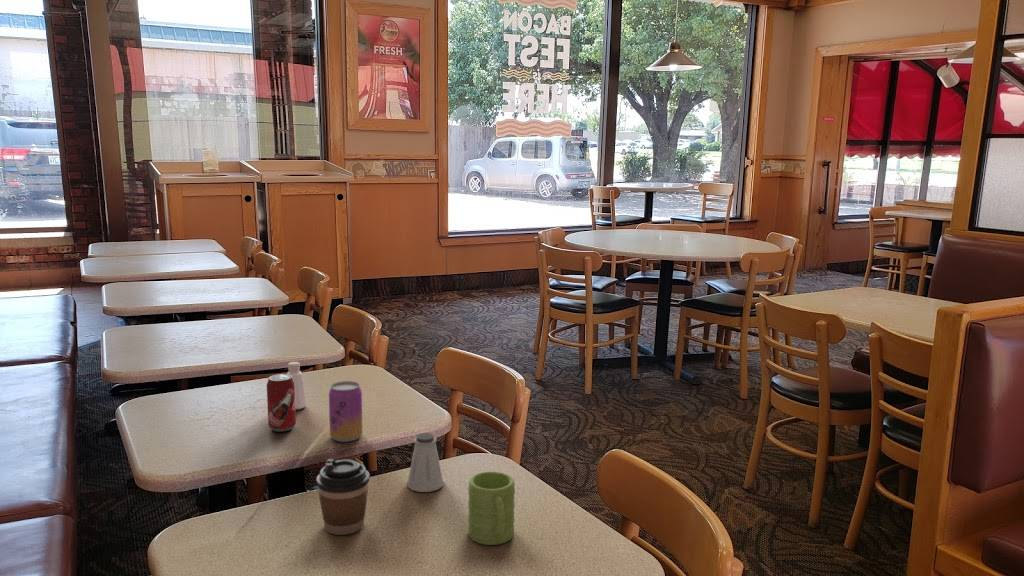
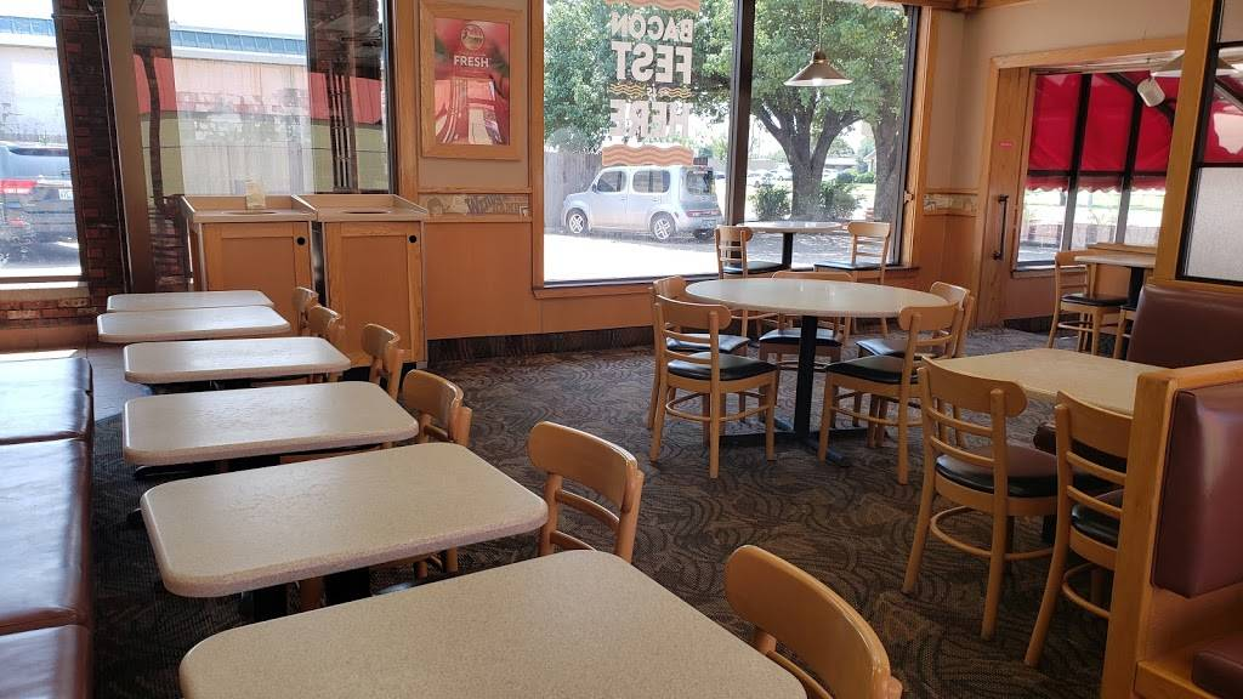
- soda can [266,373,297,433]
- pepper shaker [286,361,307,410]
- coffee cup [315,458,371,536]
- mug [467,471,516,546]
- saltshaker [406,432,444,493]
- beverage can [328,380,364,443]
